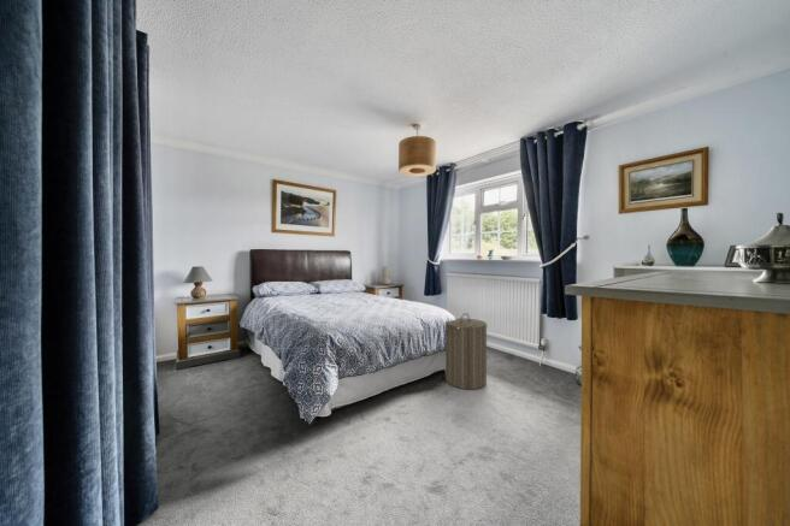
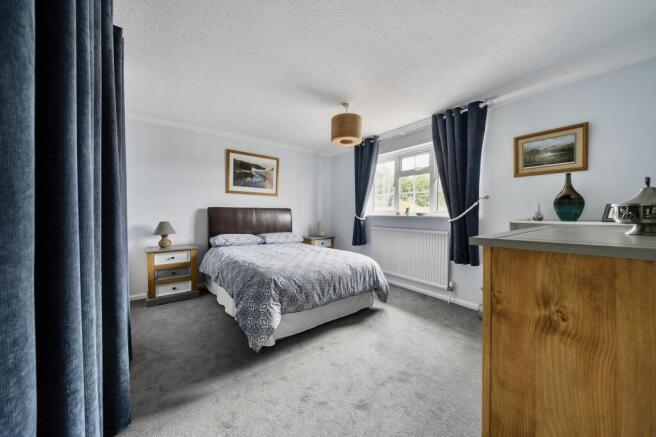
- laundry hamper [444,312,488,390]
